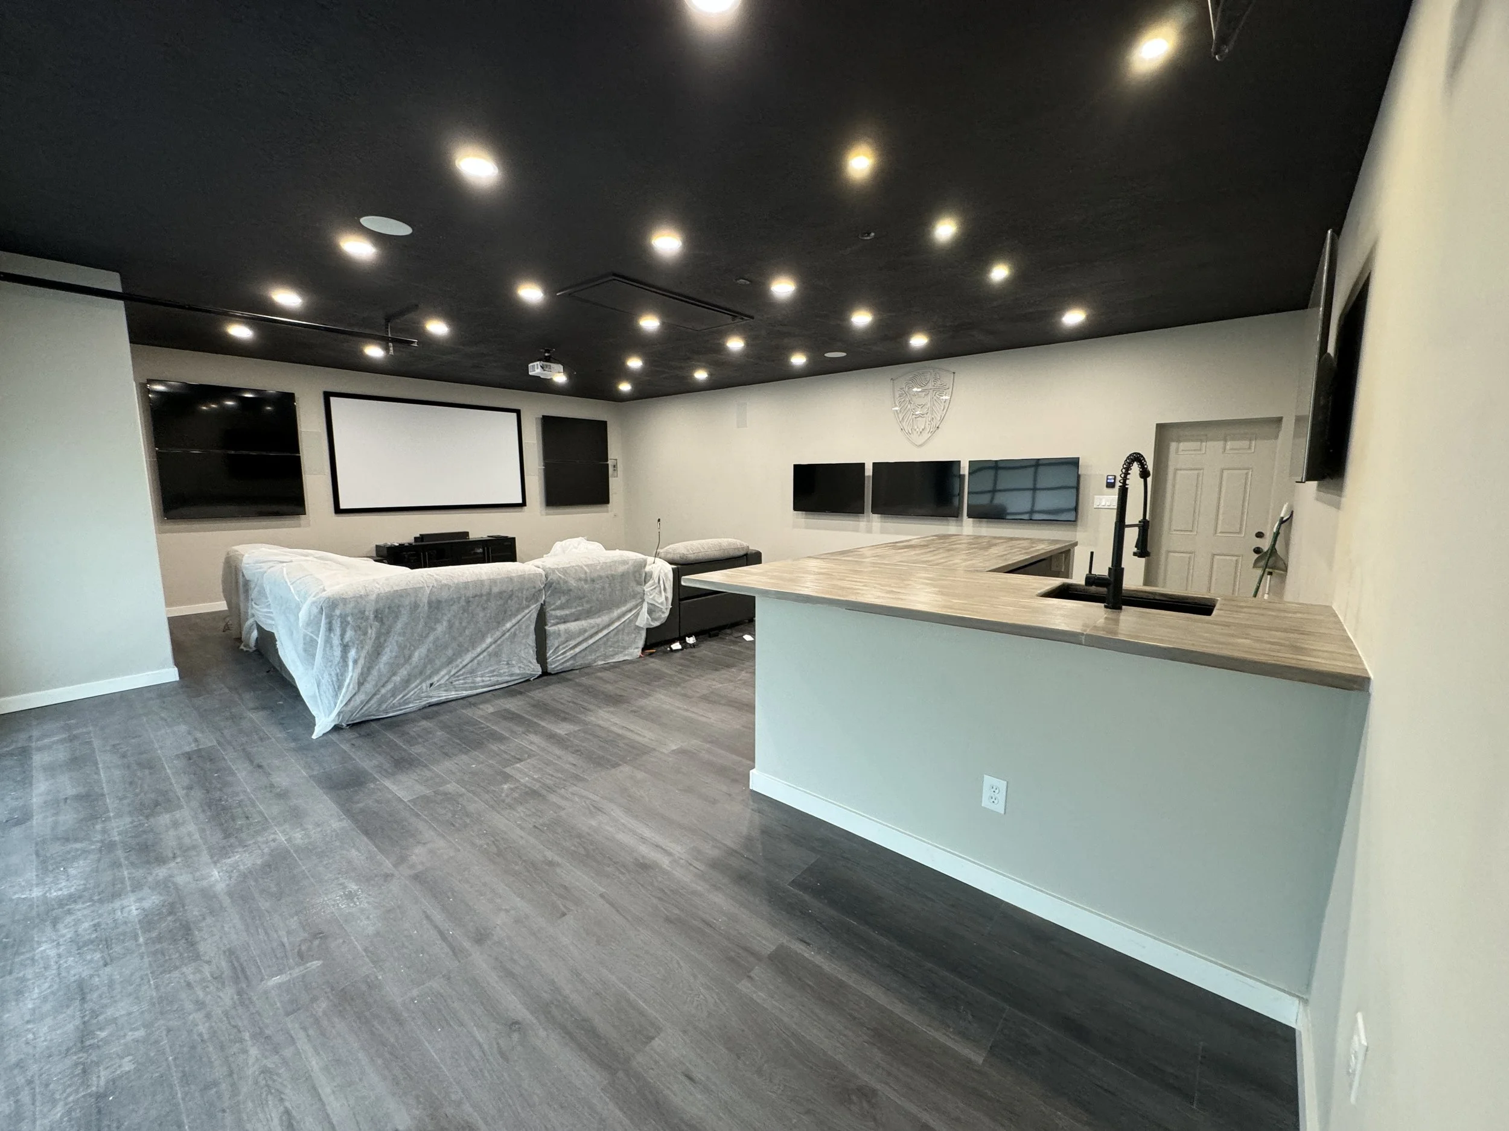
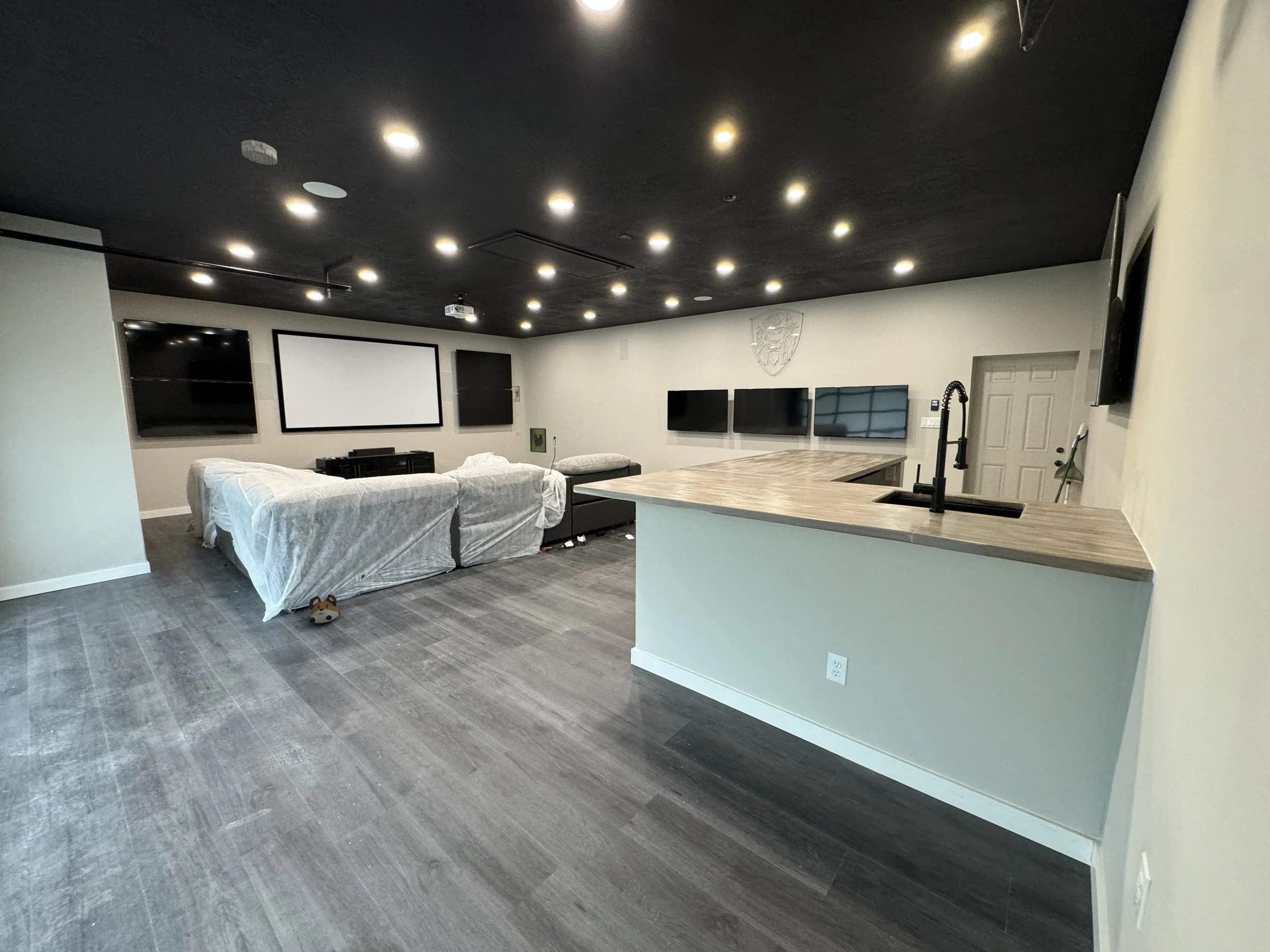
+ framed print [529,428,547,453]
+ smoke detector [241,139,278,166]
+ plush toy [309,594,341,623]
